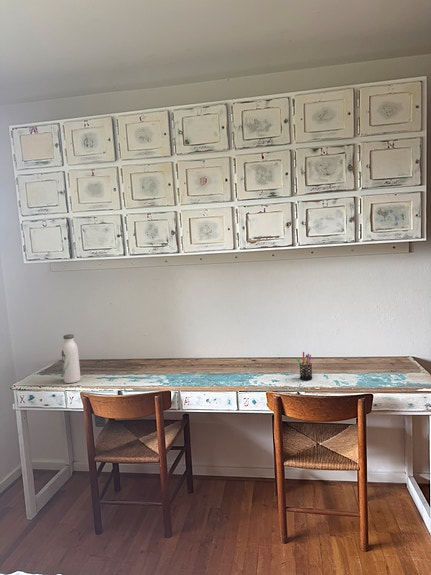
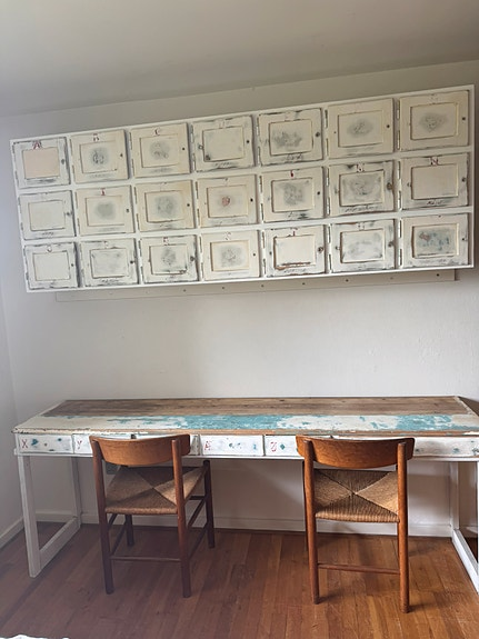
- pen holder [295,351,313,381]
- water bottle [61,333,81,384]
